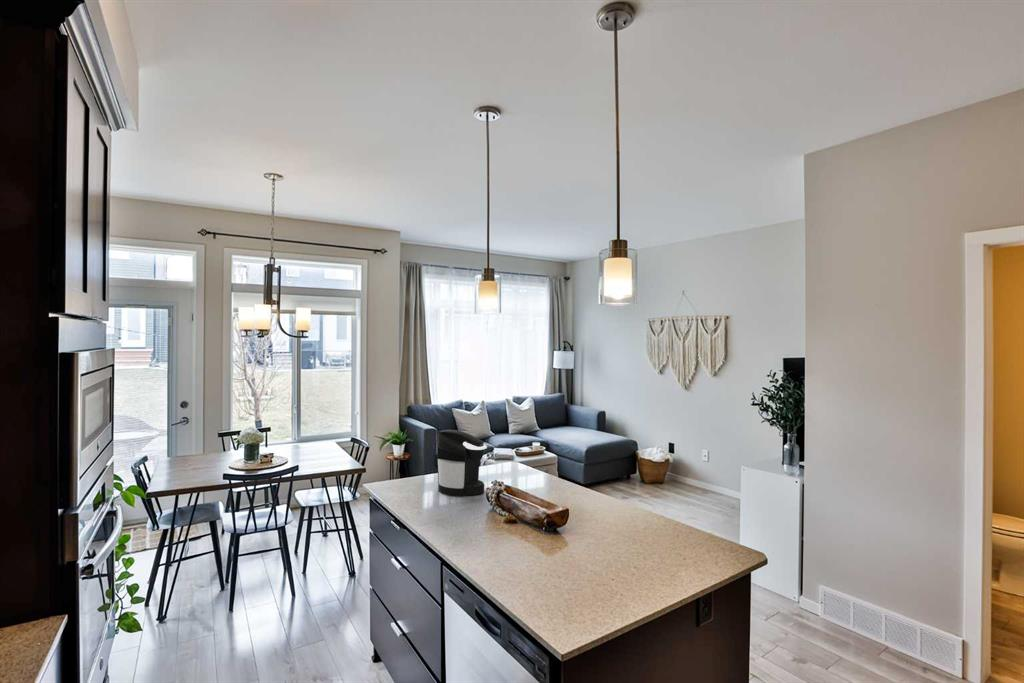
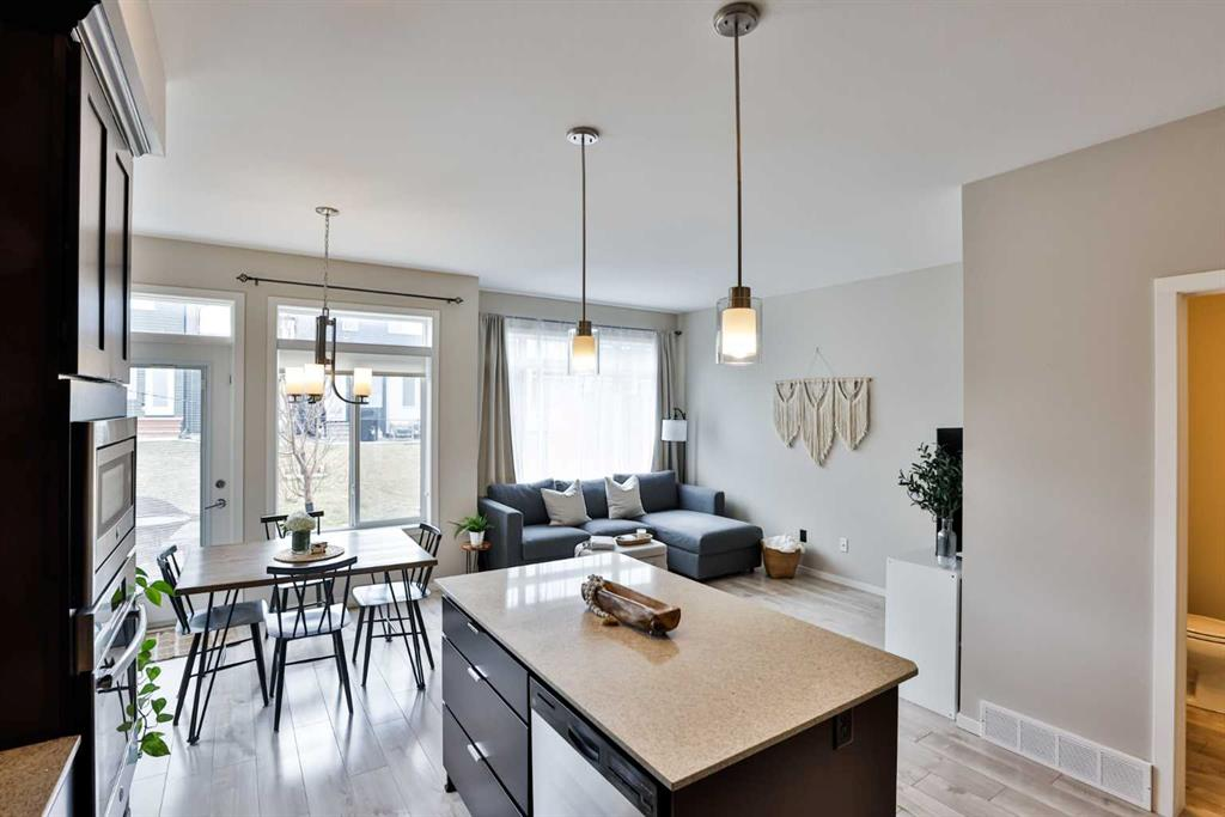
- coffee maker [436,429,488,497]
